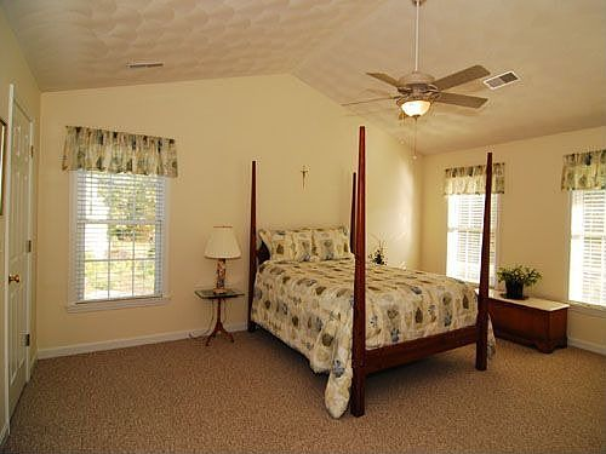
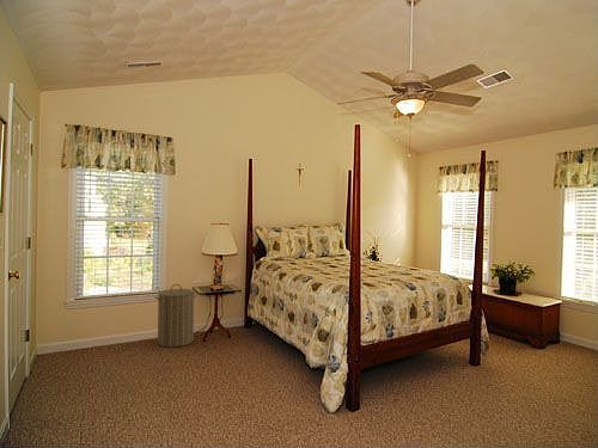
+ laundry hamper [153,283,199,348]
